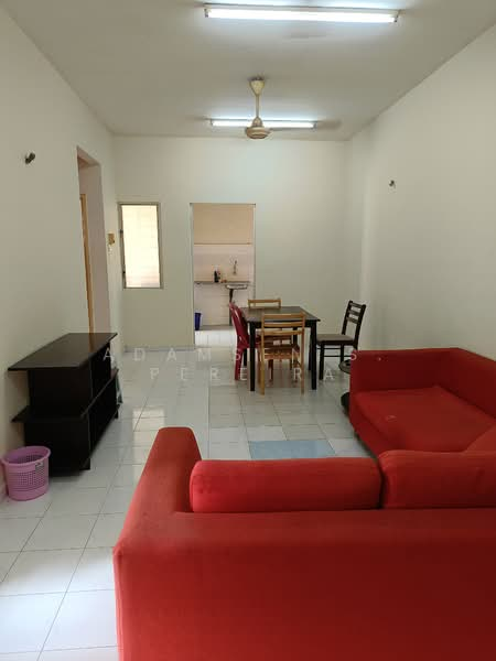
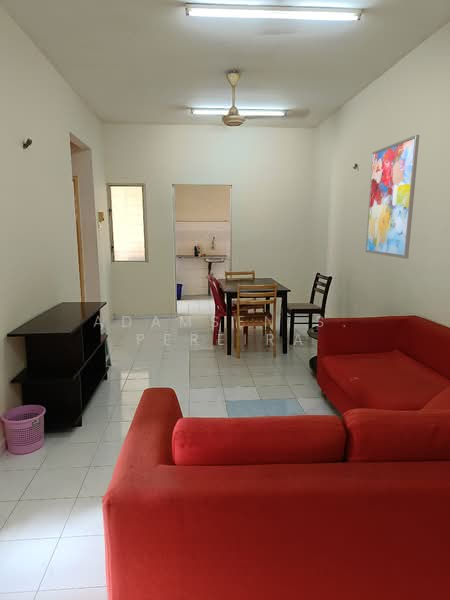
+ wall art [365,134,420,260]
